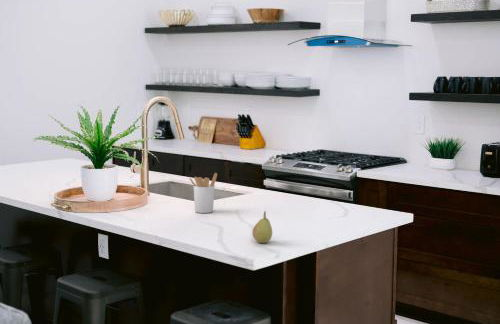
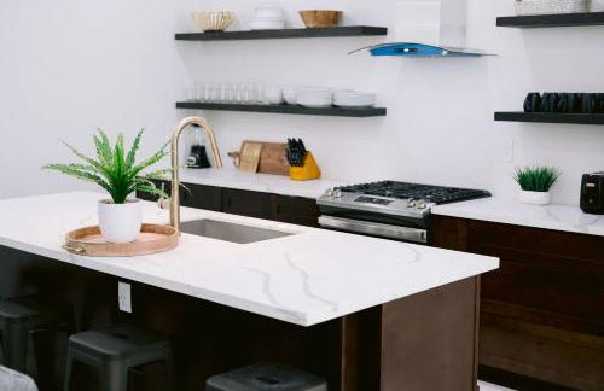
- fruit [252,210,273,244]
- utensil holder [188,172,218,214]
